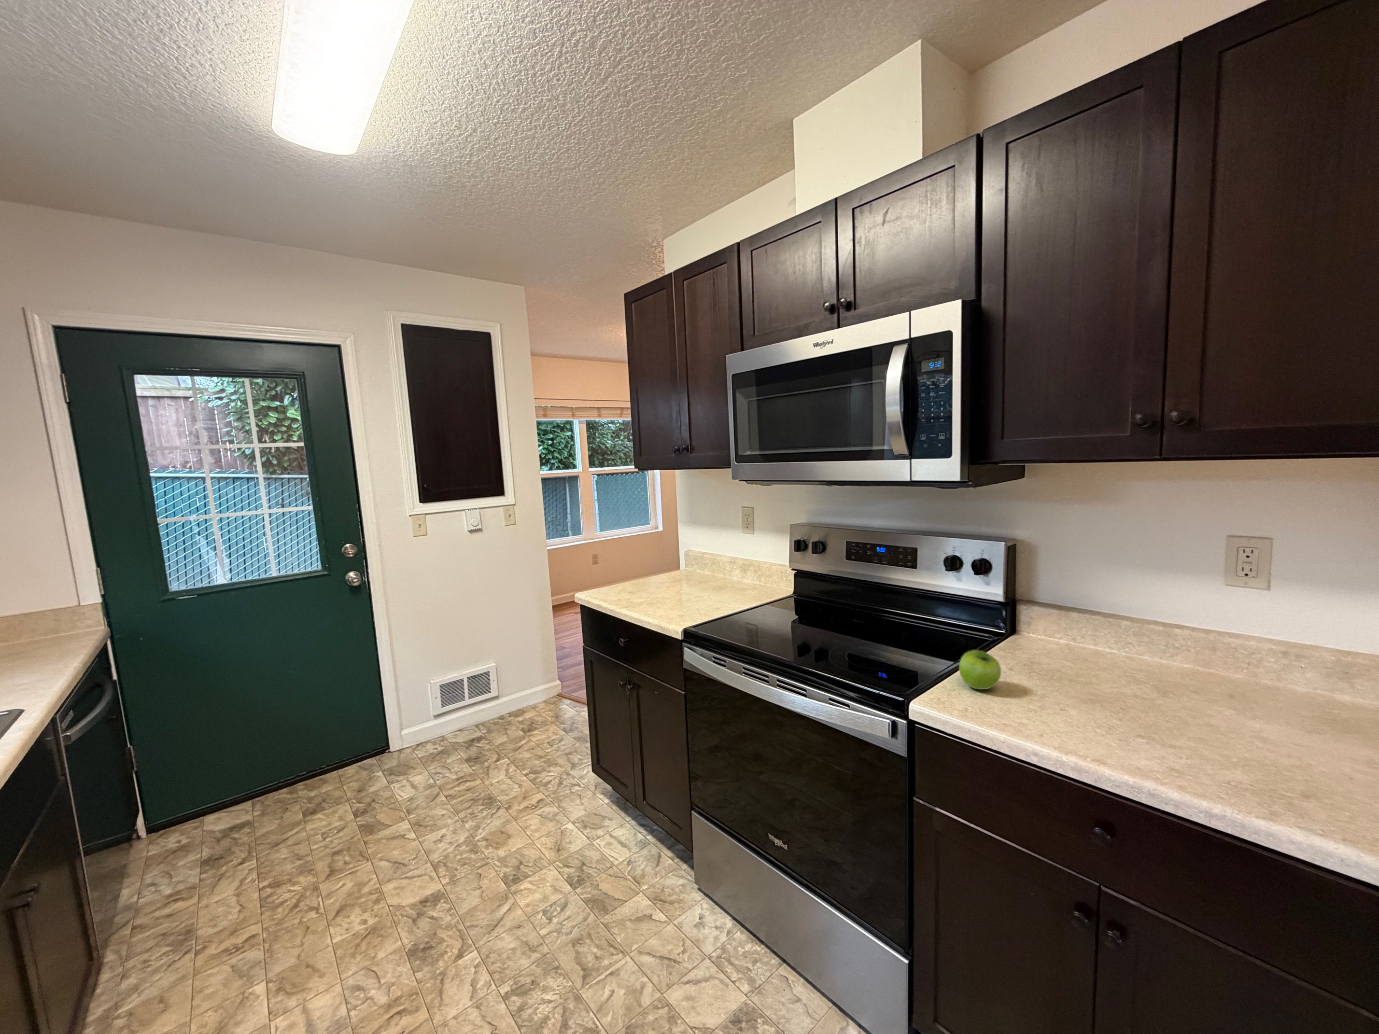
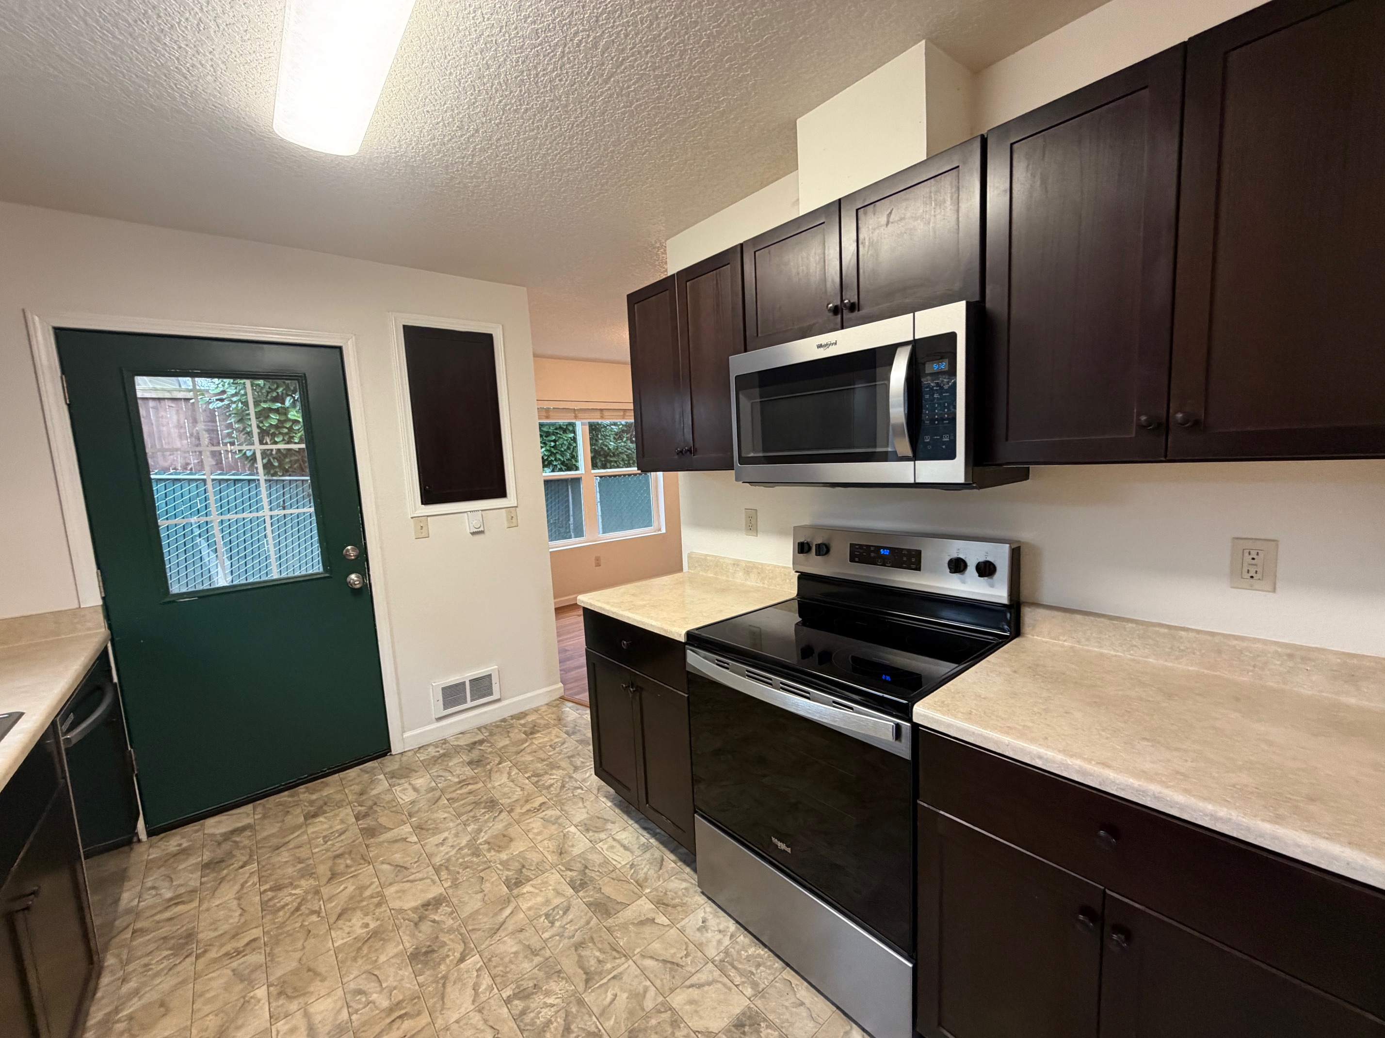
- fruit [959,650,1002,690]
